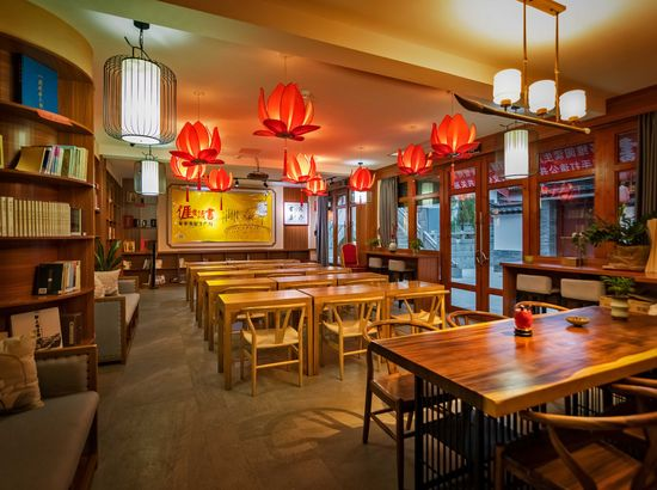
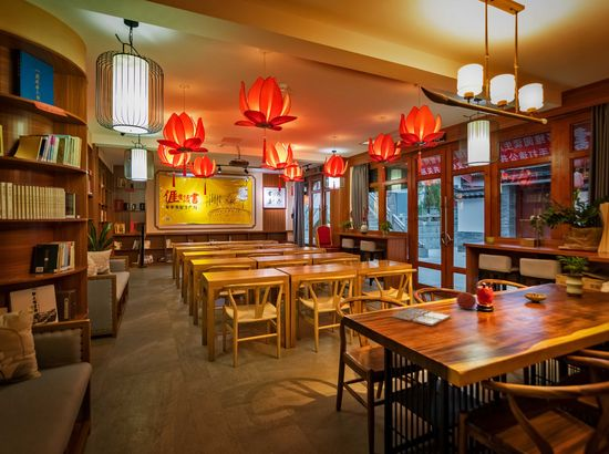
+ fruit [455,290,477,310]
+ drink coaster [391,307,452,327]
